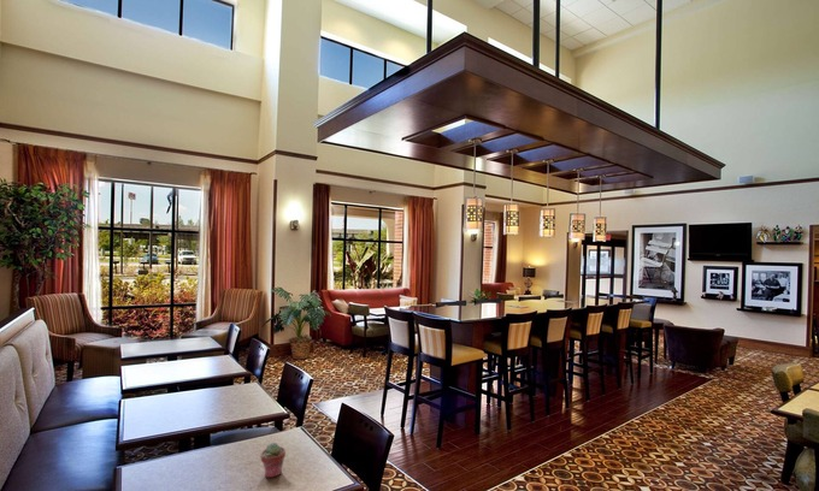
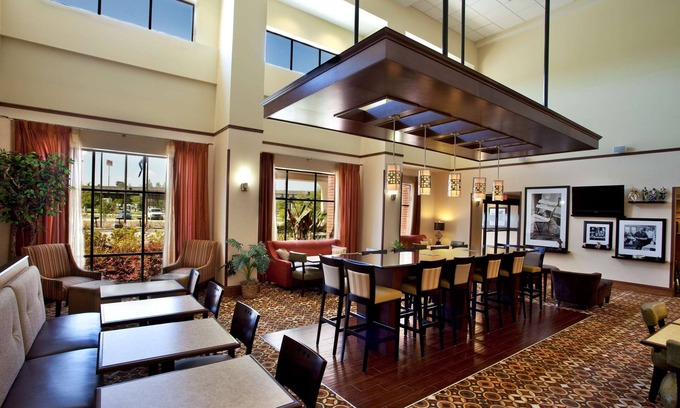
- potted succulent [259,442,287,479]
